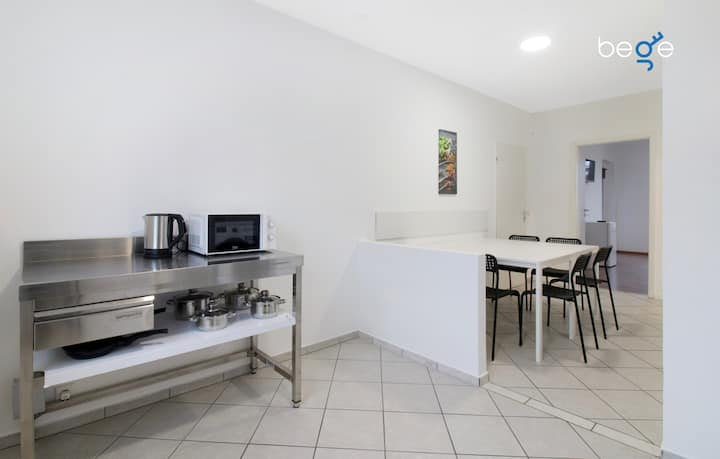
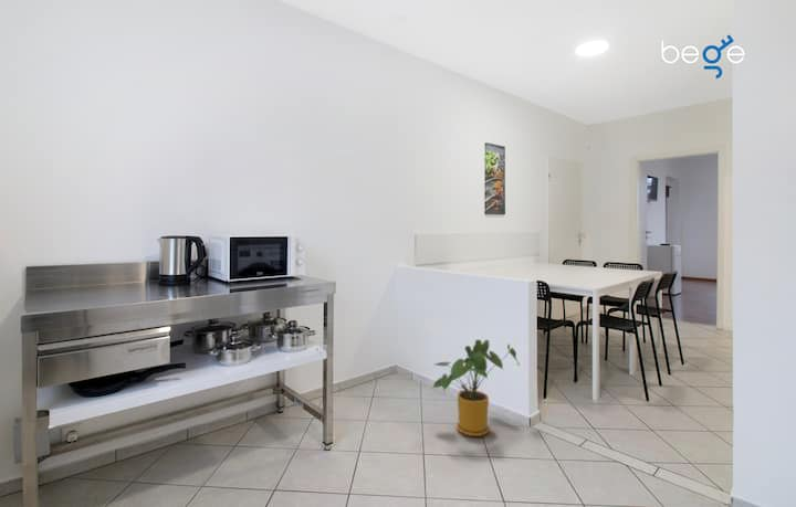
+ house plant [431,339,521,437]
